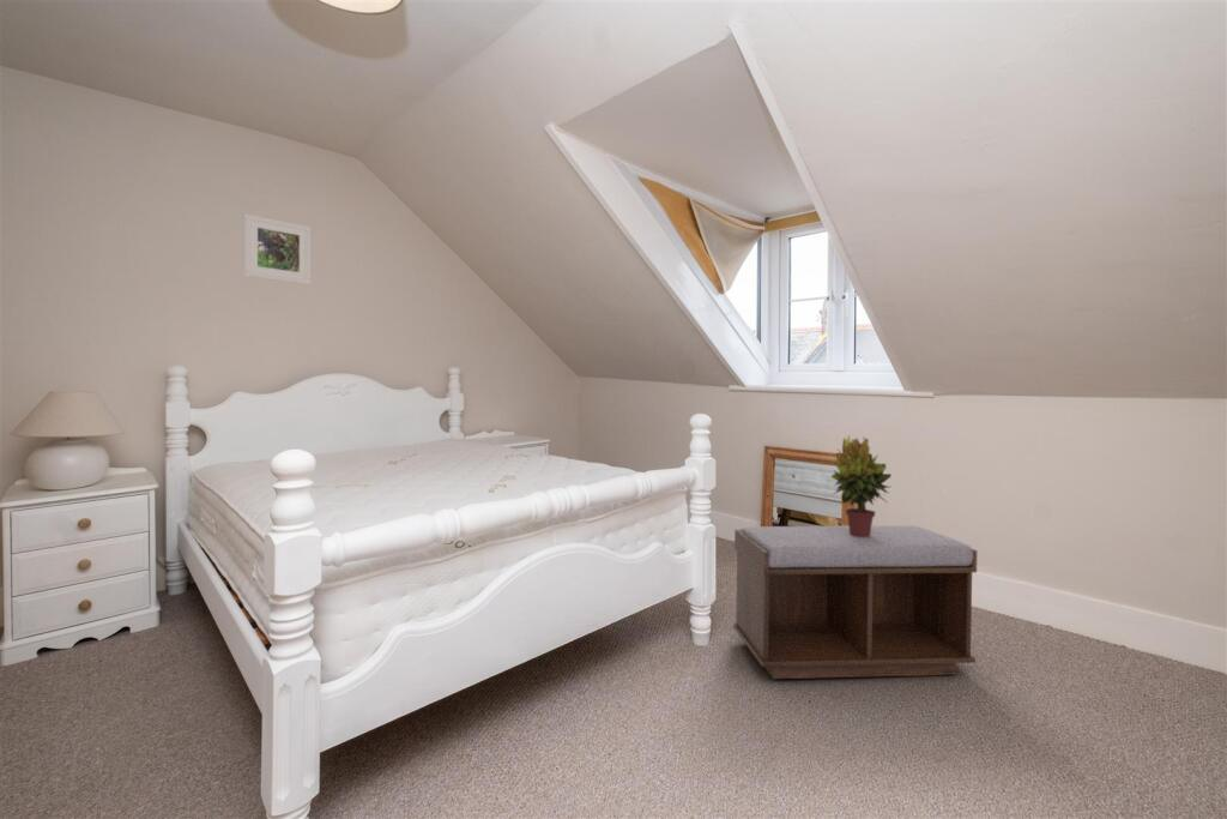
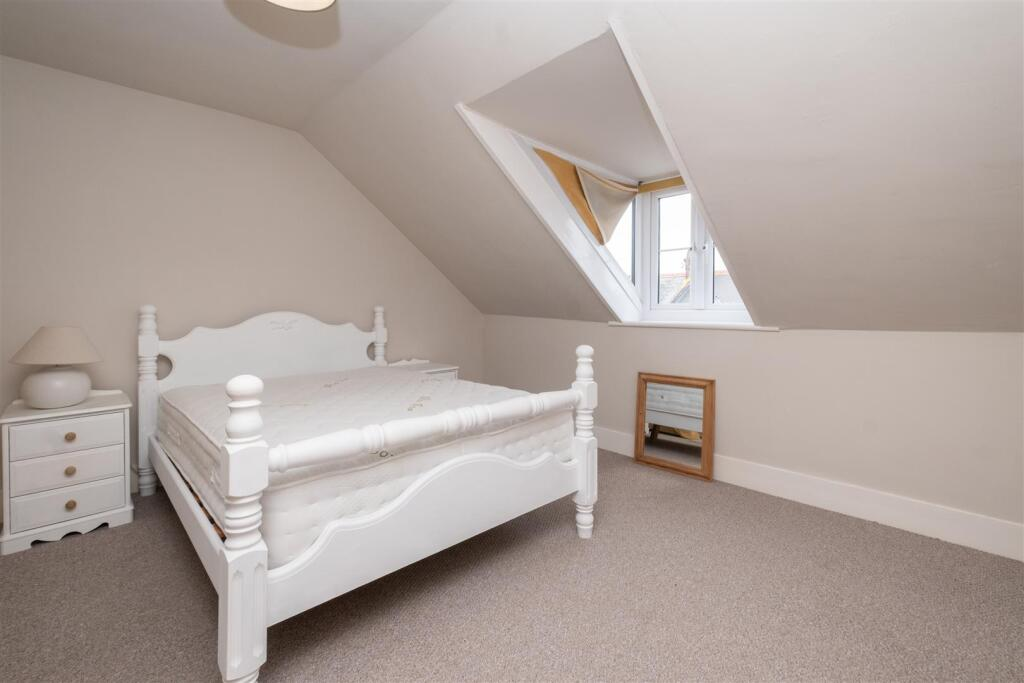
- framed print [243,213,312,285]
- bench [732,524,978,680]
- potted plant [830,434,893,537]
